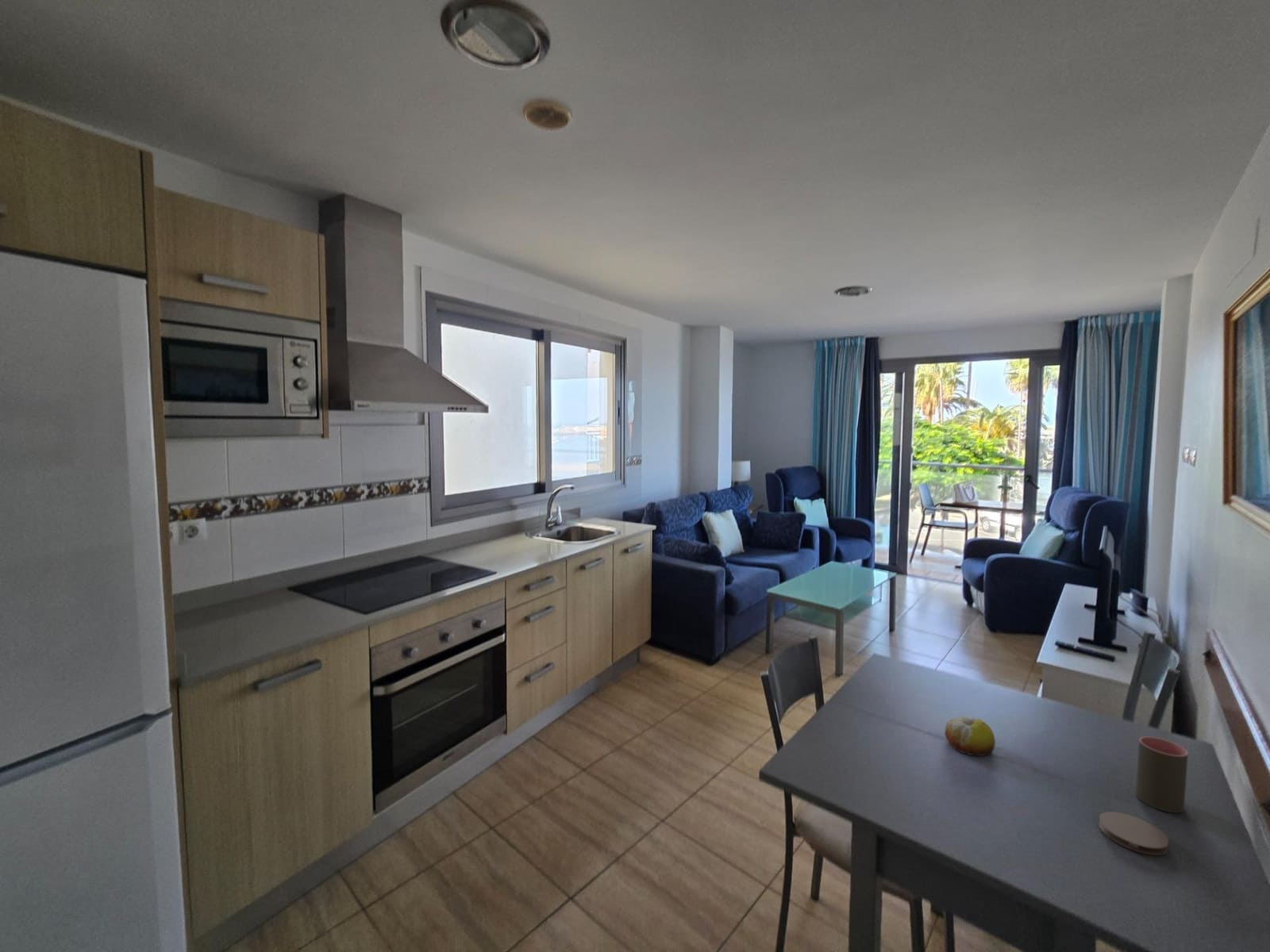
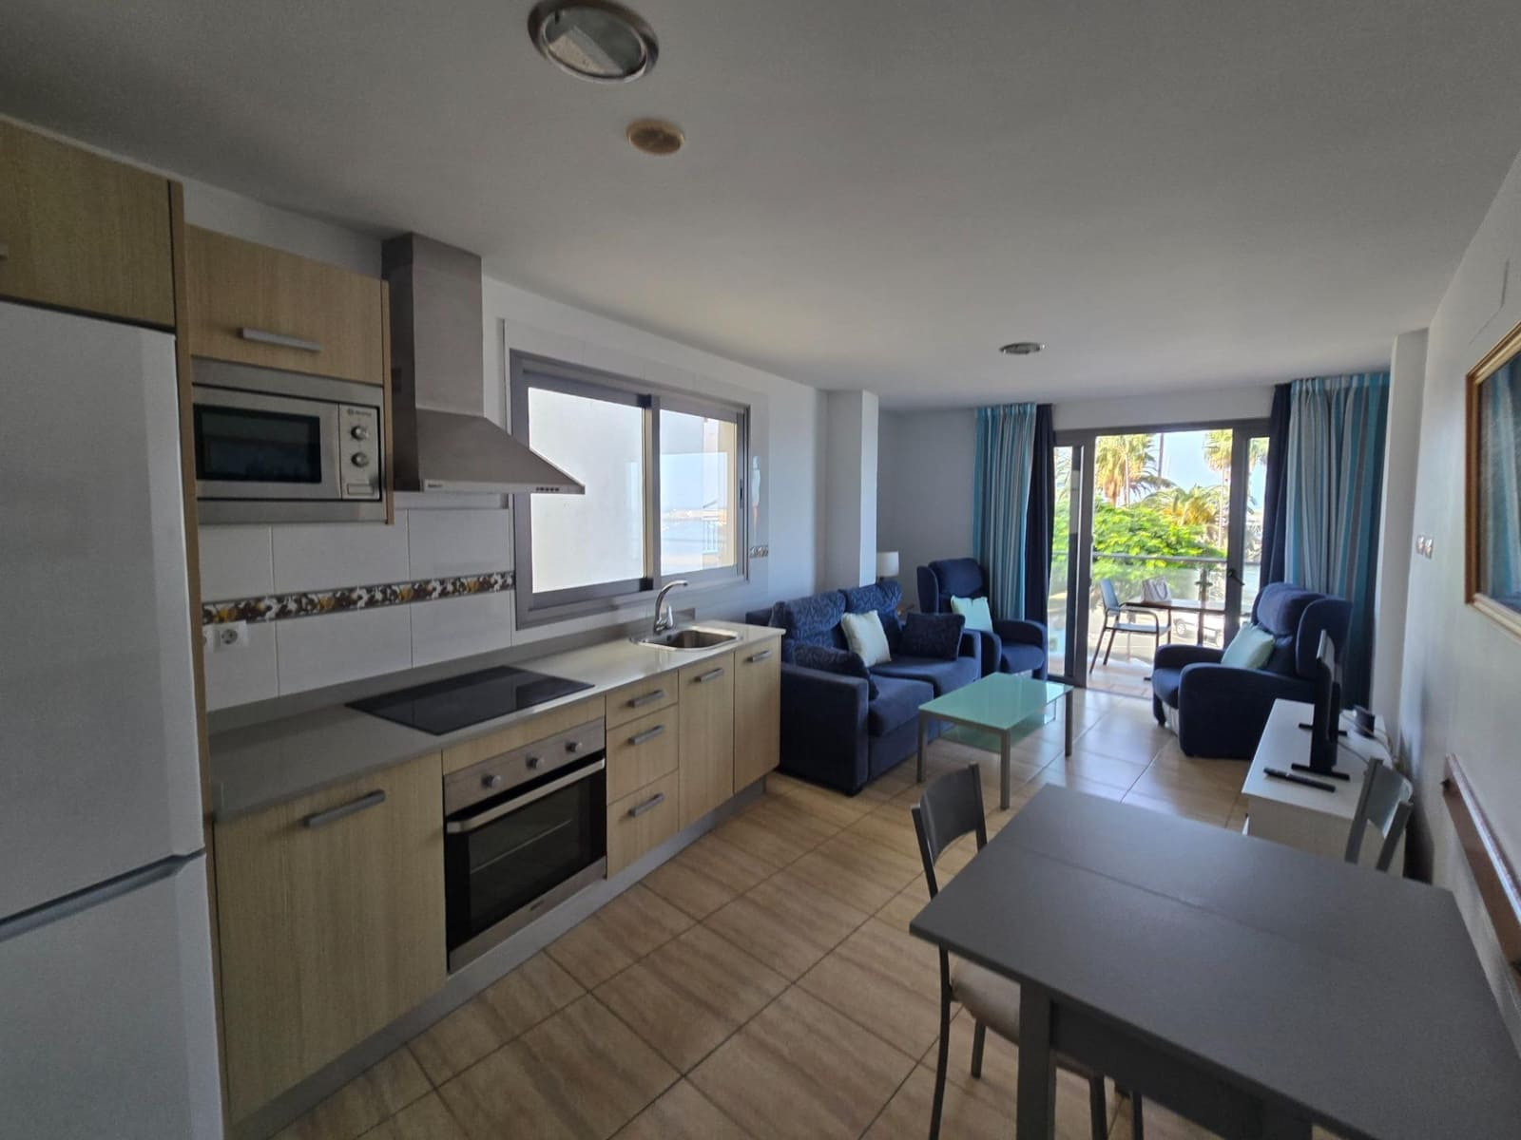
- coaster [1098,811,1169,856]
- cup [1135,735,1189,813]
- fruit [944,716,996,757]
